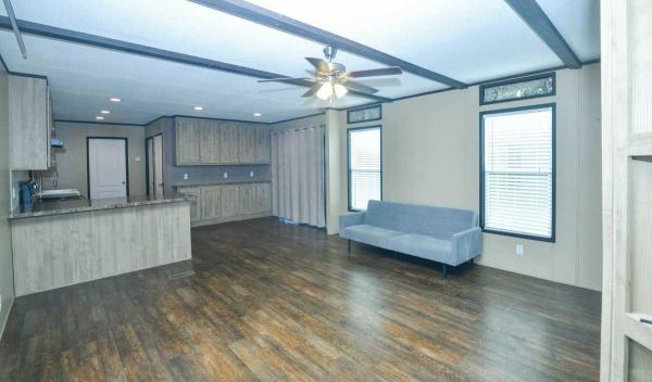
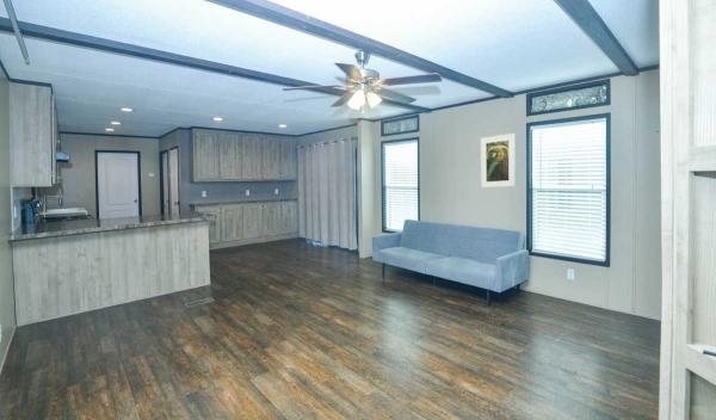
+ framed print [480,132,517,189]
